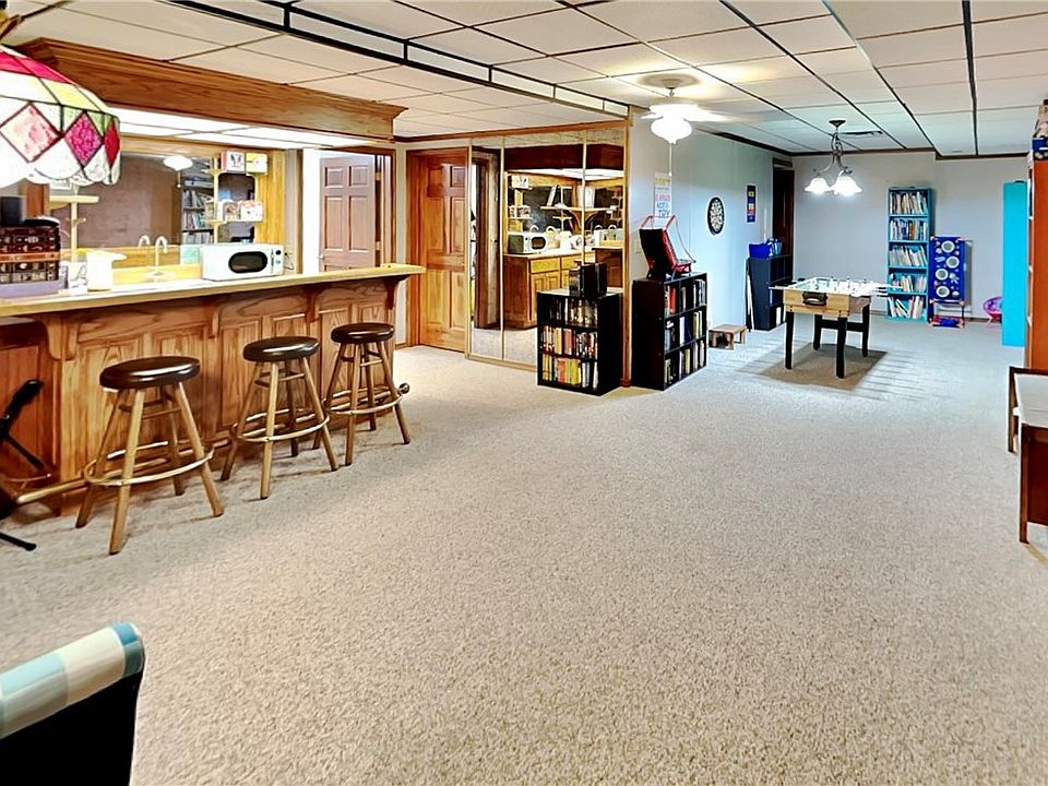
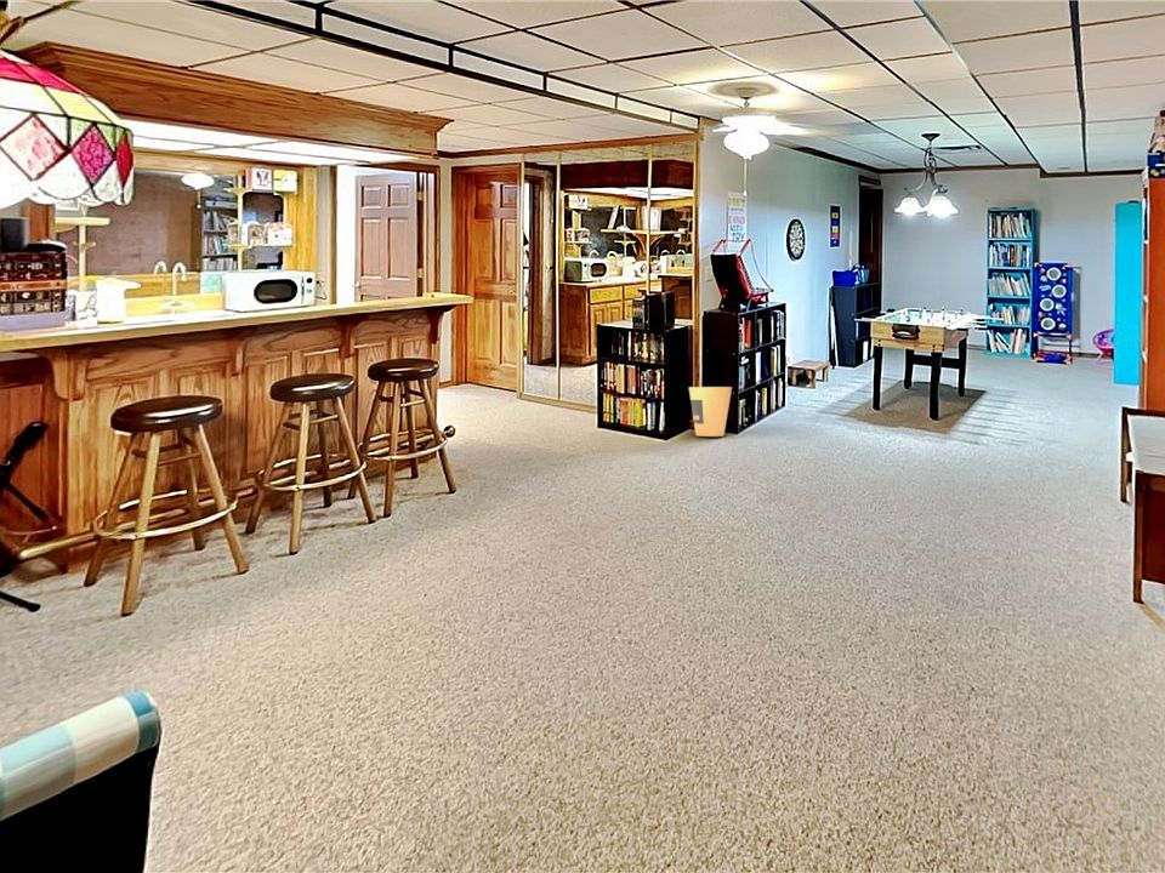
+ trash can [688,386,733,438]
